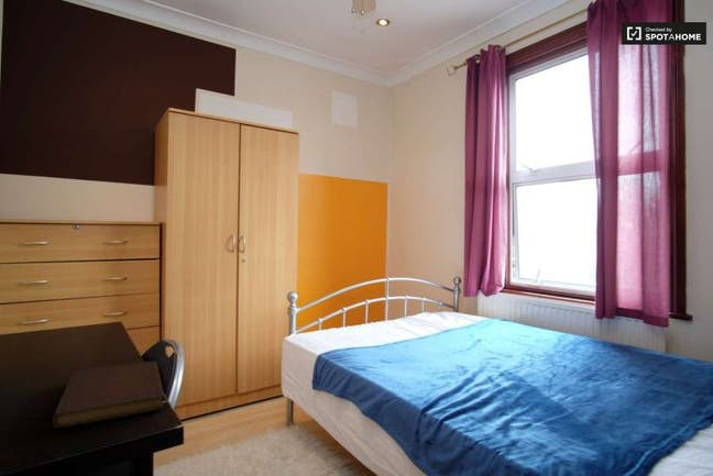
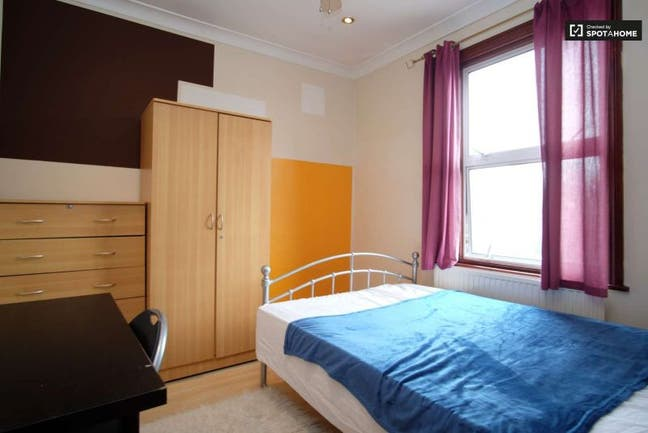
- notebook [52,361,165,429]
